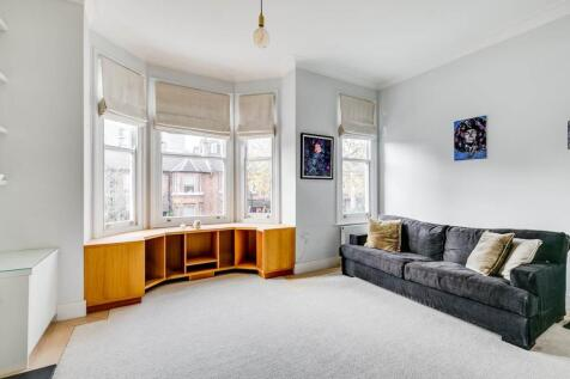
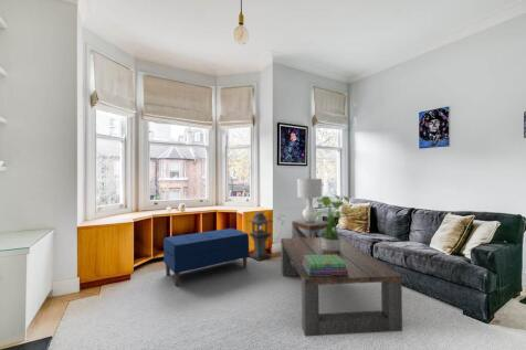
+ lamp [296,177,323,223]
+ lantern [248,211,274,262]
+ coffee table [280,236,403,338]
+ bench [162,227,250,287]
+ potted plant [314,194,350,252]
+ side table [291,219,334,238]
+ stack of books [303,255,348,275]
